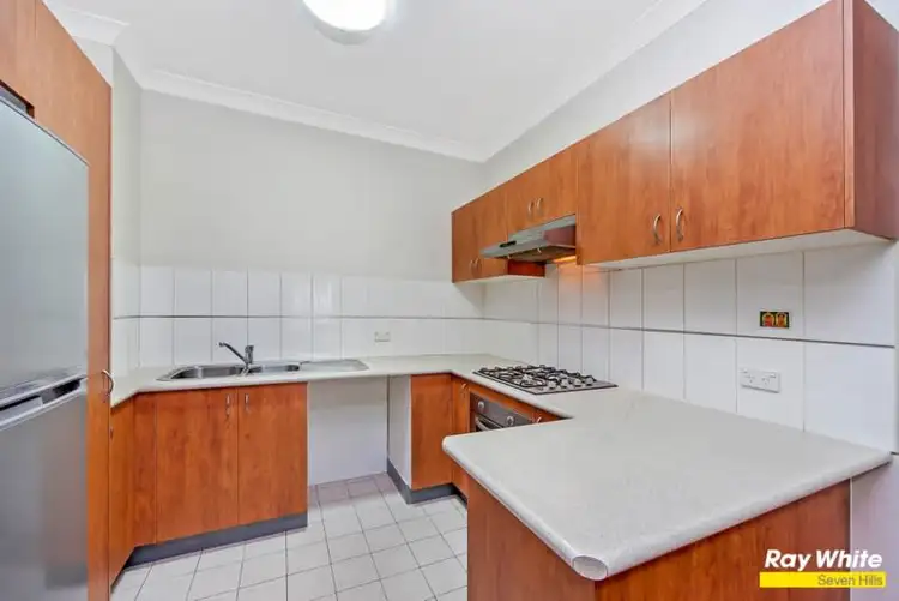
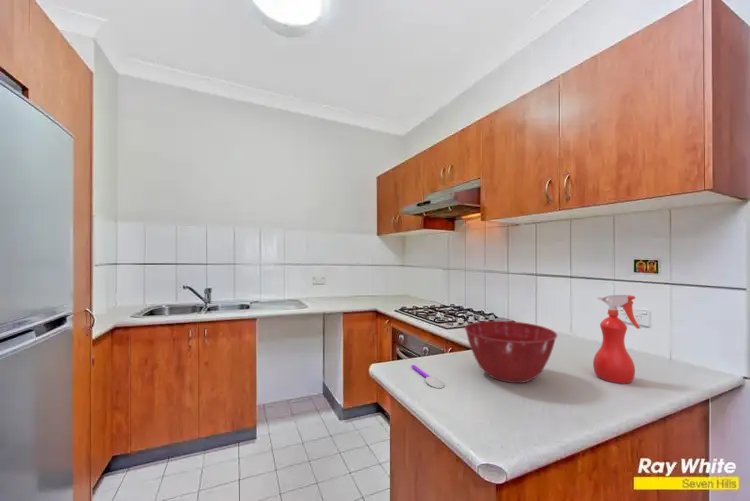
+ mixing bowl [464,320,558,384]
+ spray bottle [592,294,641,384]
+ spoon [410,364,445,389]
